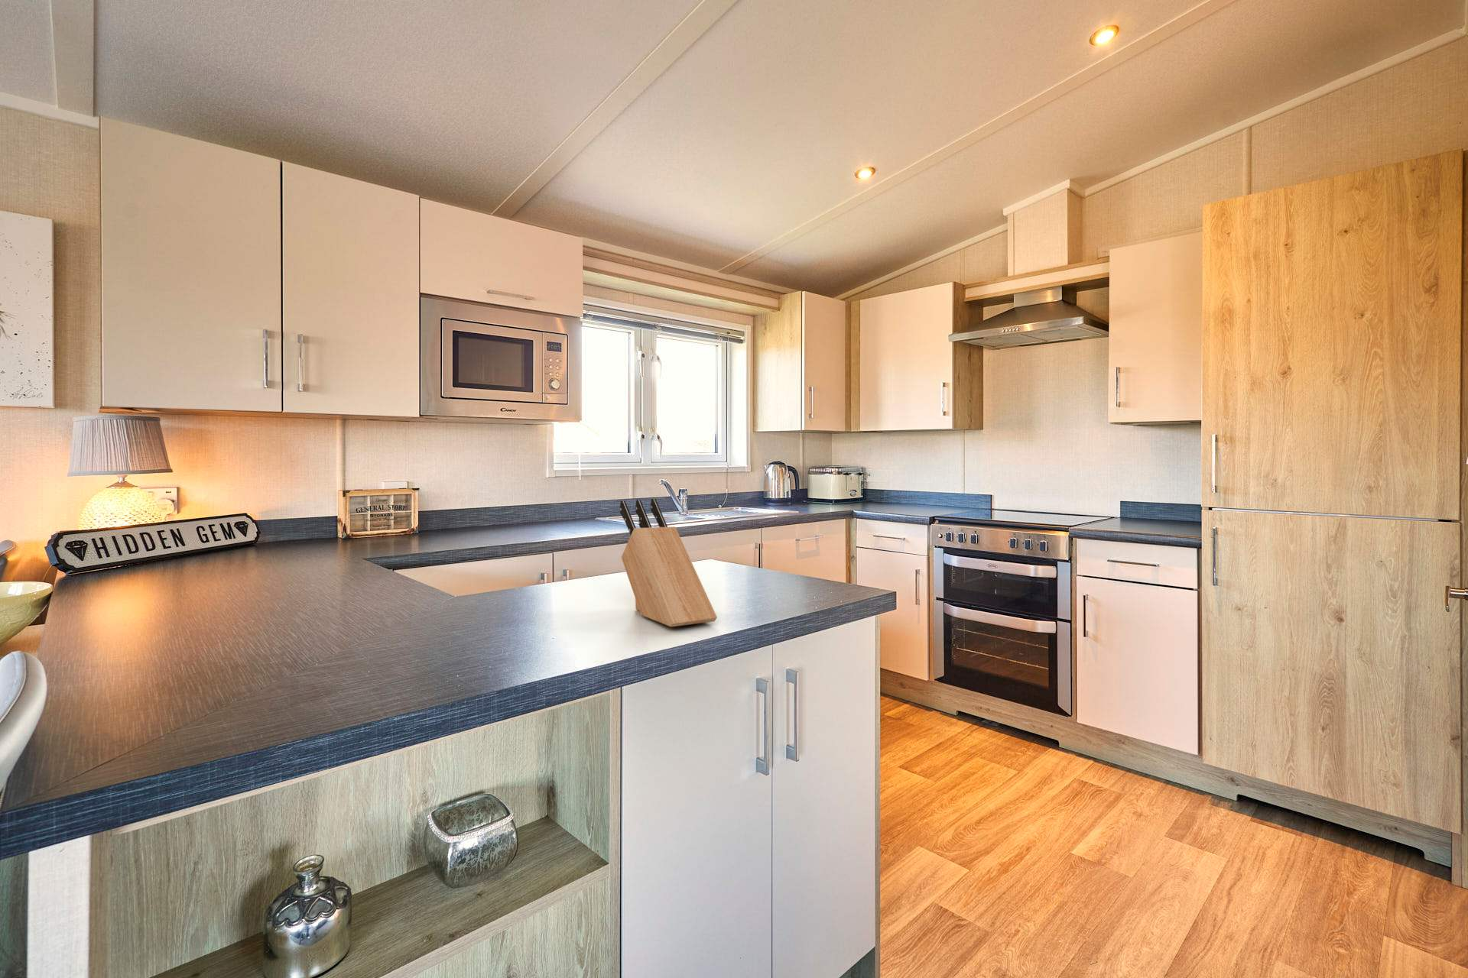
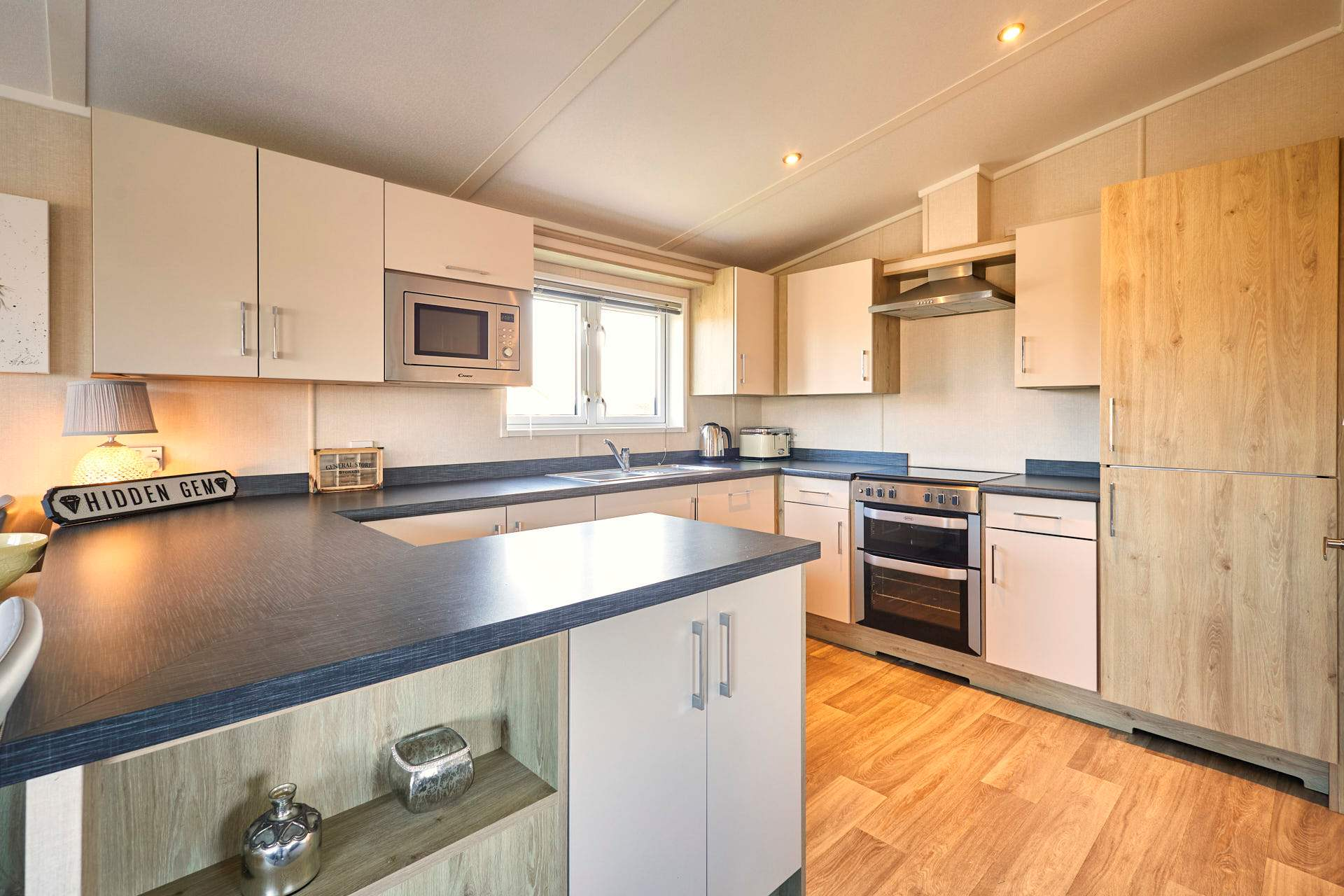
- knife block [619,498,718,628]
